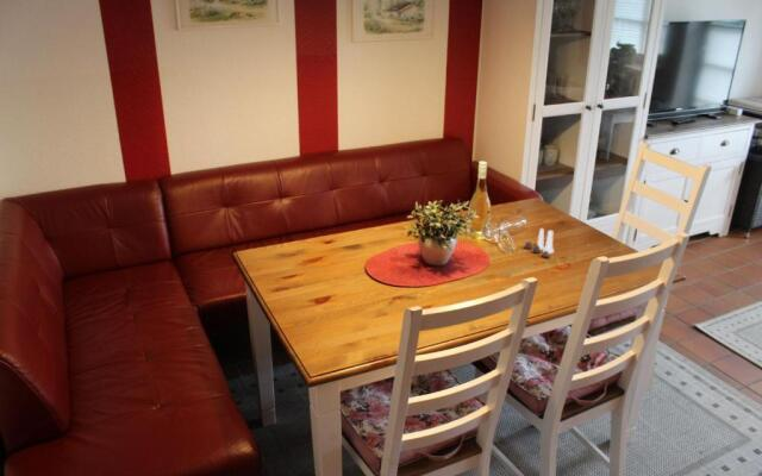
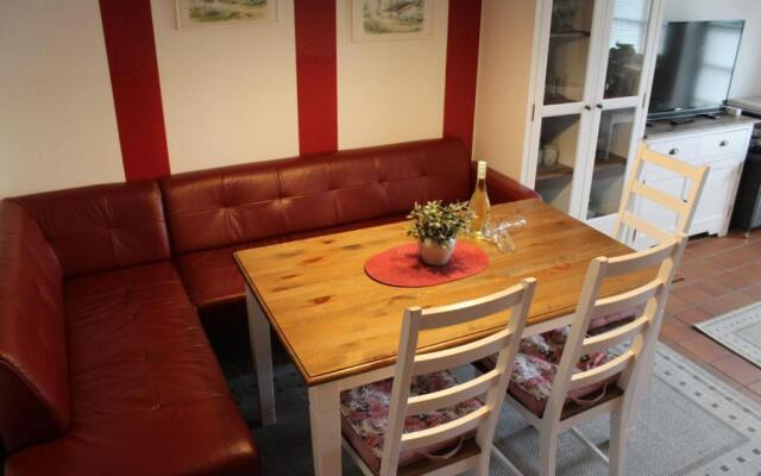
- salt and pepper shaker set [523,227,555,258]
